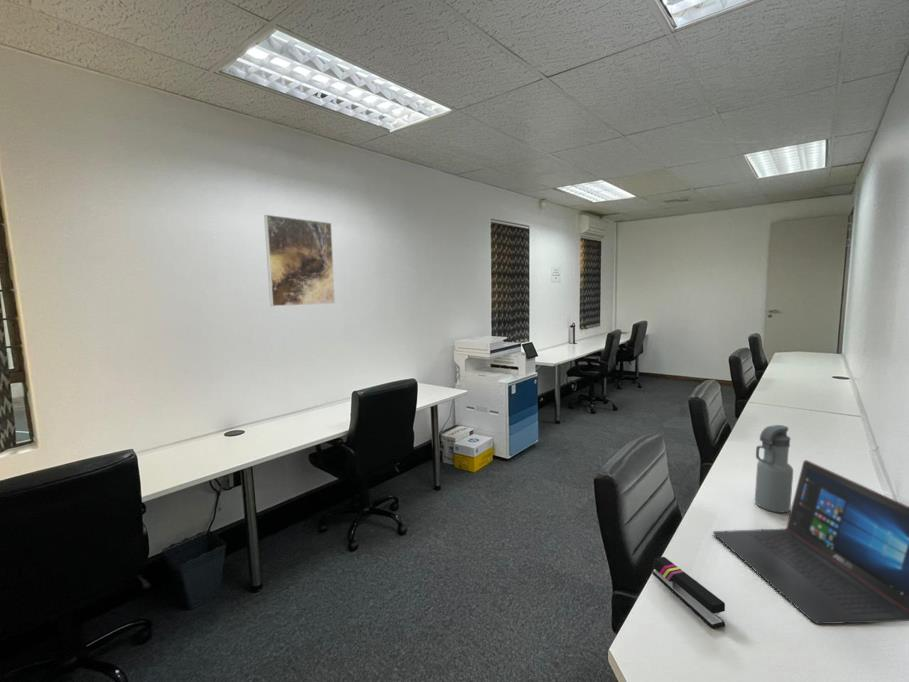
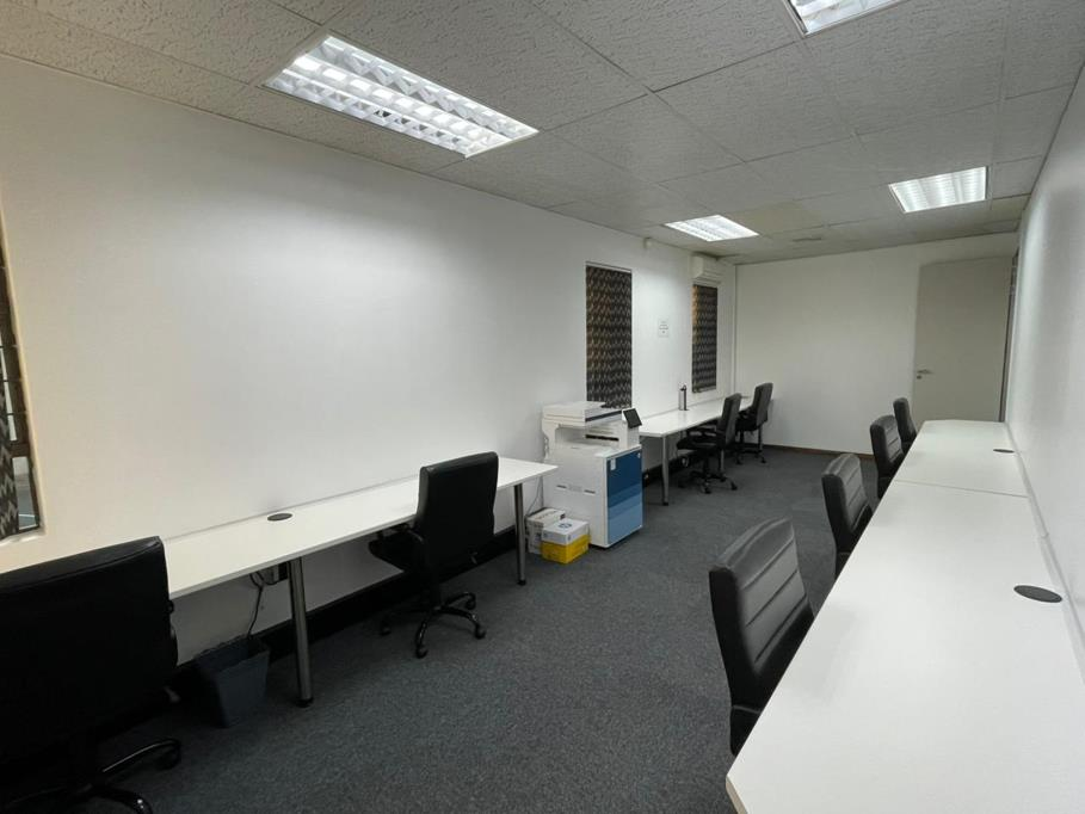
- stapler [651,556,726,629]
- water bottle [754,424,794,514]
- laptop [712,459,909,625]
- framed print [263,214,336,307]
